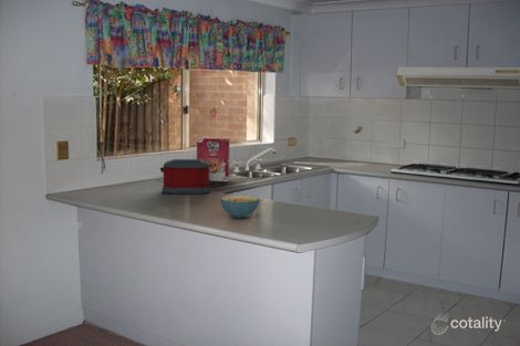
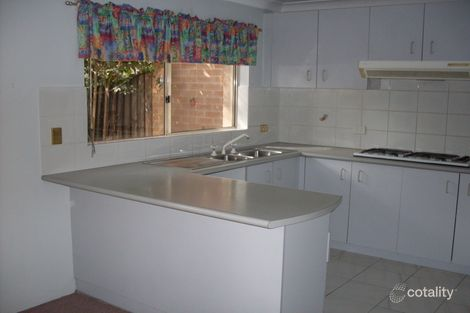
- toaster [158,158,211,195]
- cereal box [196,137,230,182]
- cereal bowl [219,195,260,219]
